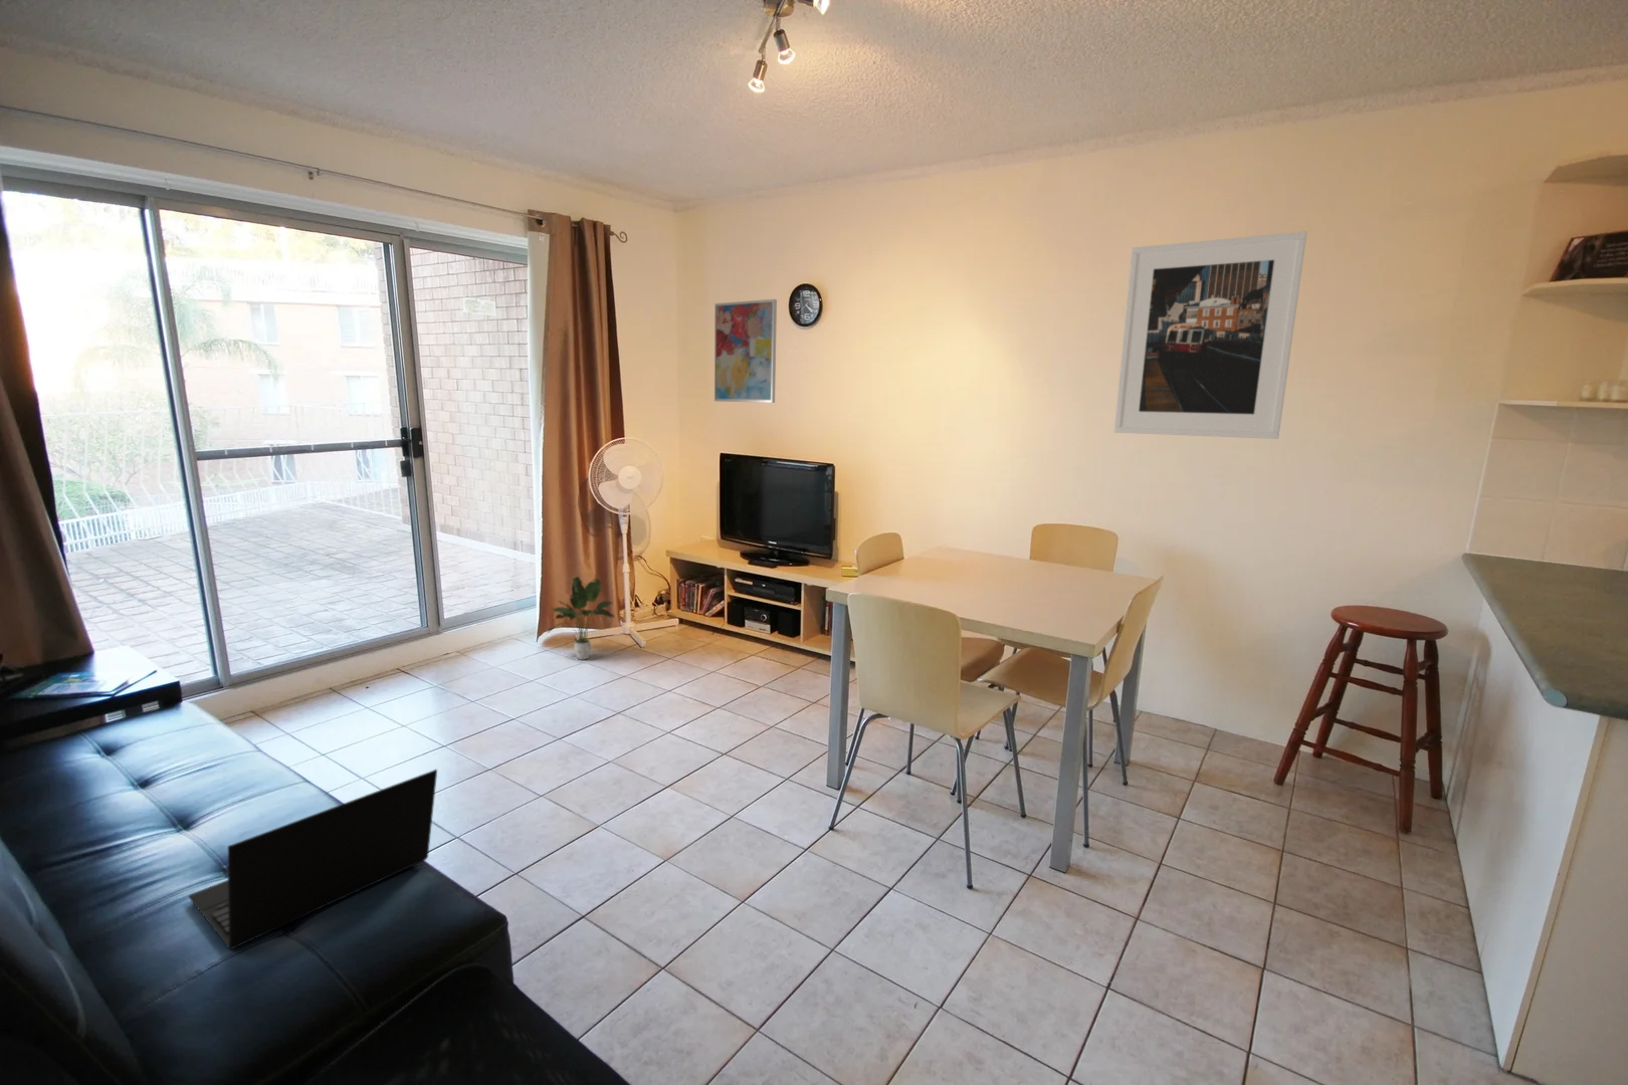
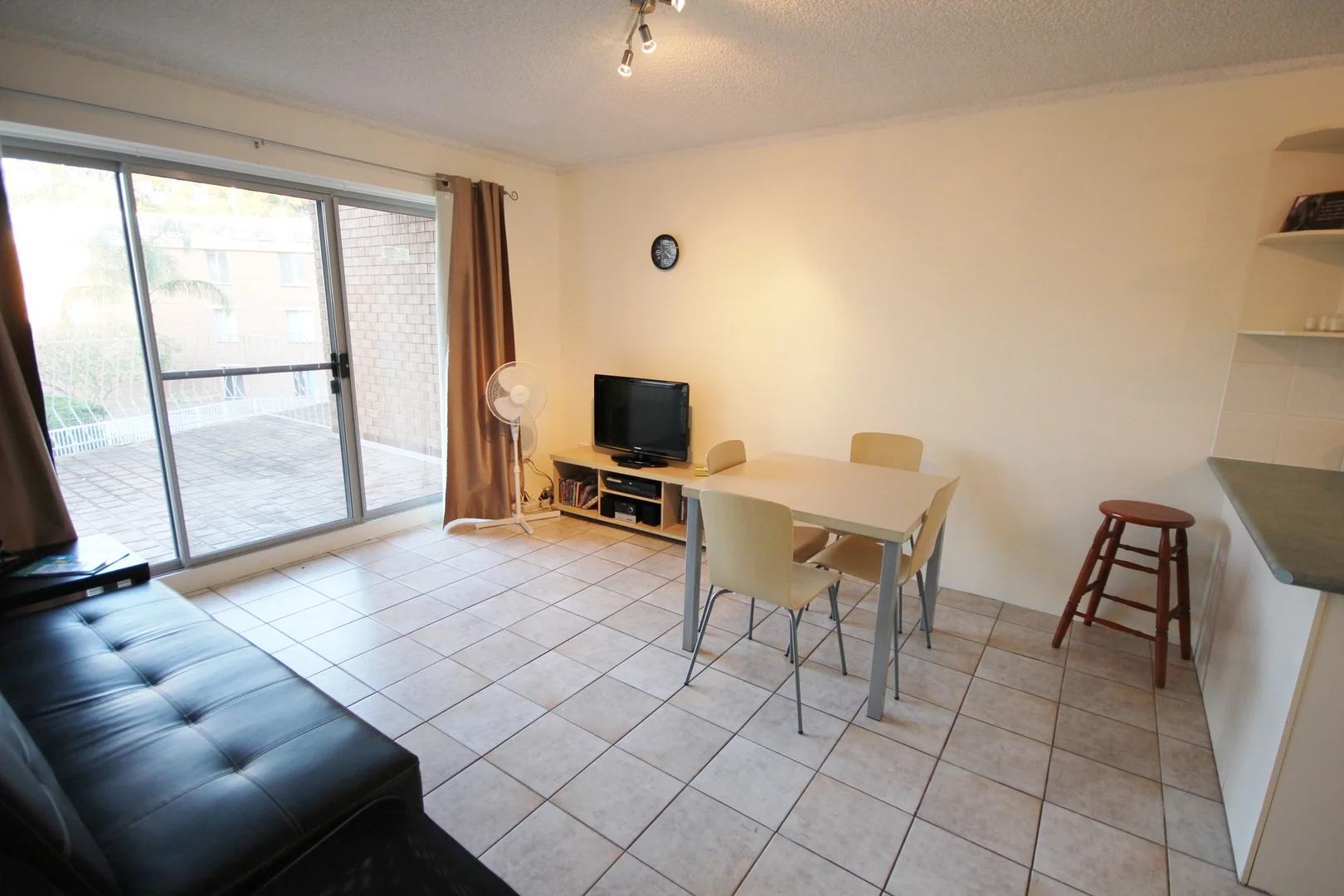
- wall art [713,298,778,404]
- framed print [1113,231,1307,440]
- laptop [188,769,438,951]
- potted plant [546,575,617,661]
